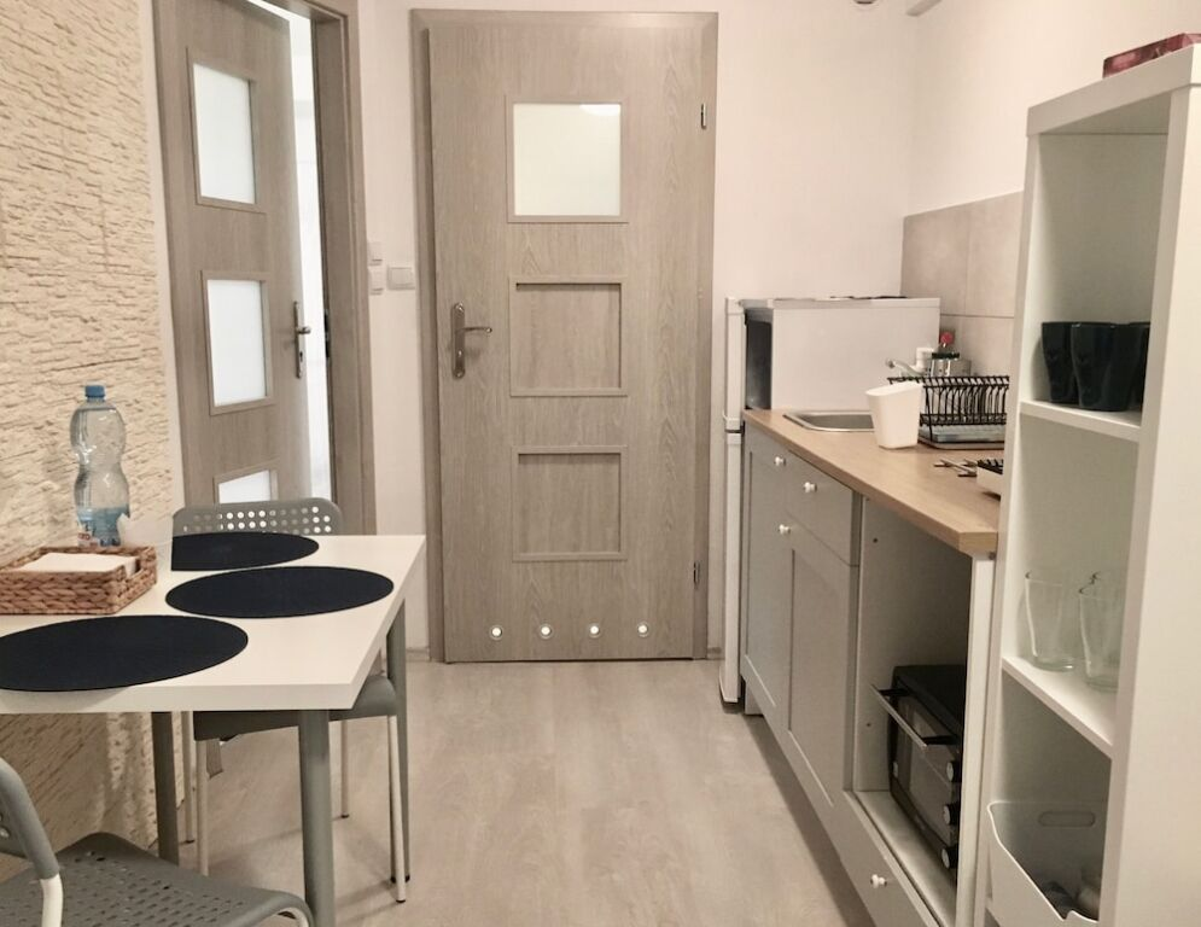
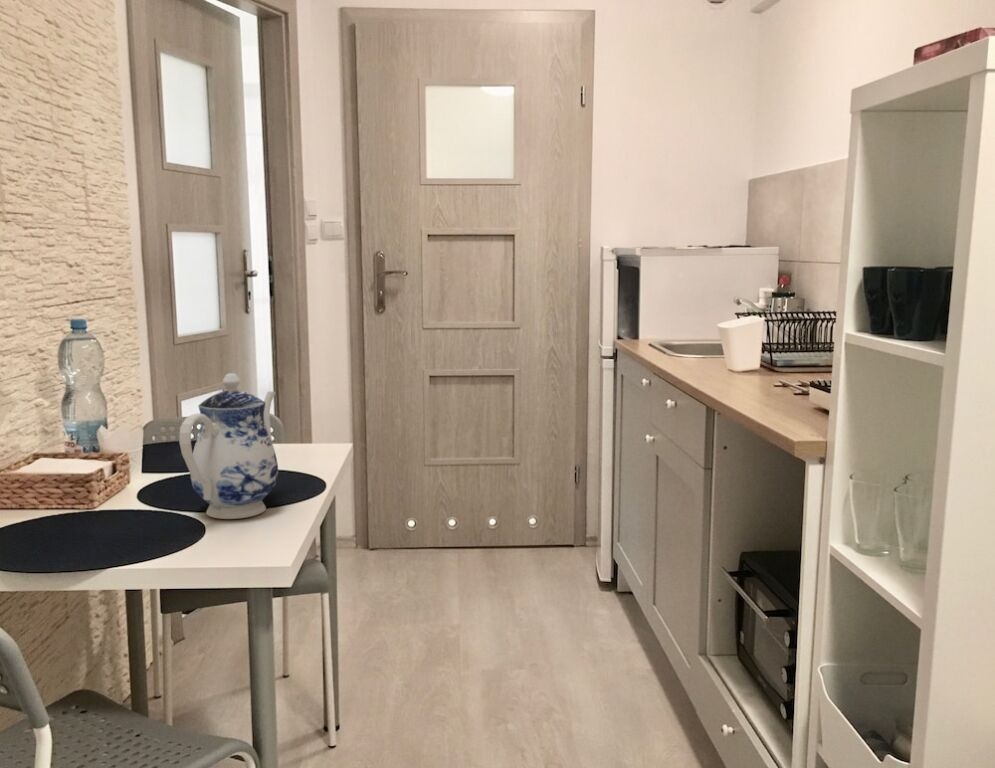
+ teapot [179,373,279,520]
